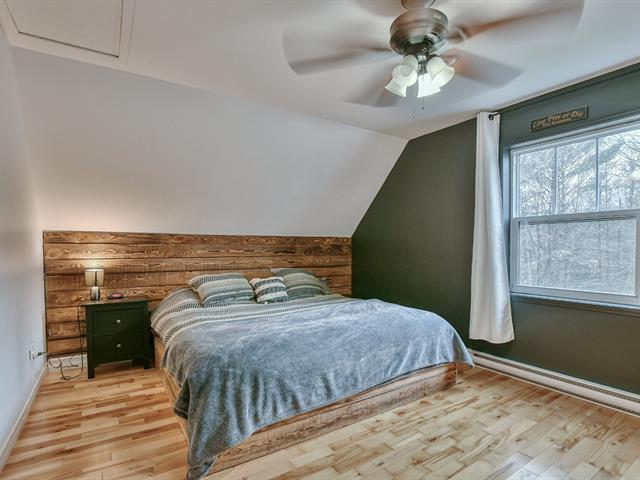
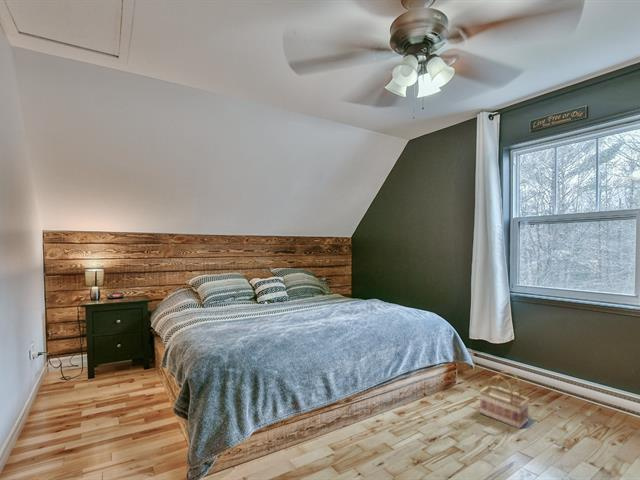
+ basket [479,370,530,430]
